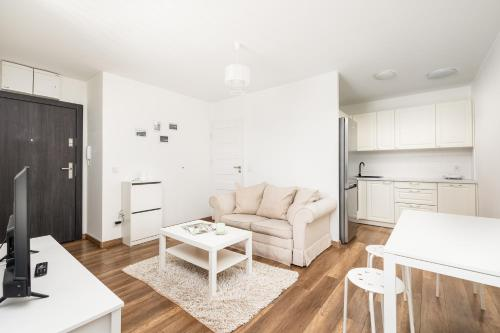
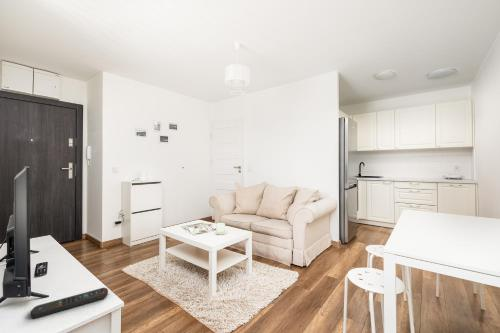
+ remote control [30,287,109,320]
